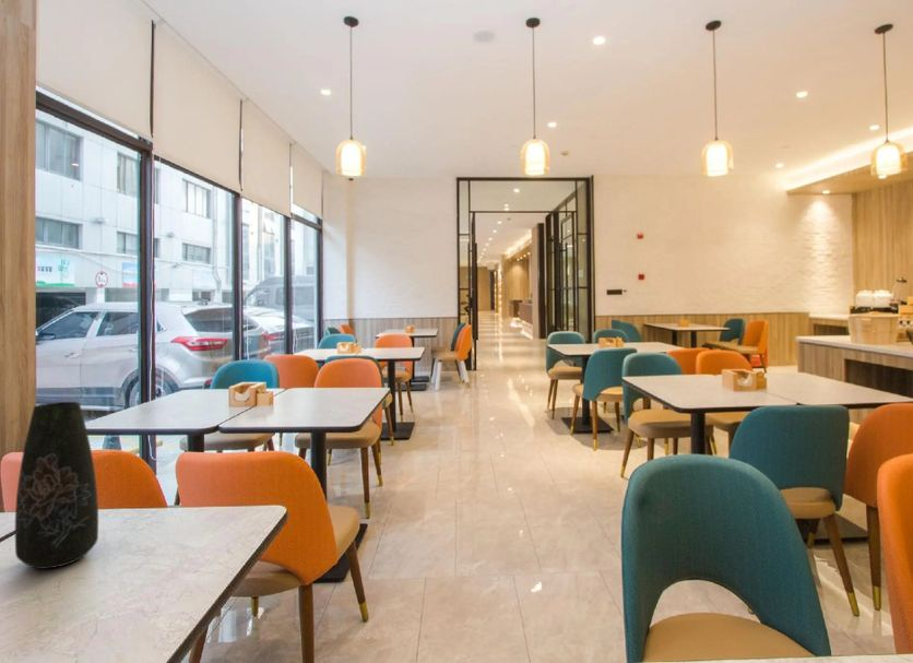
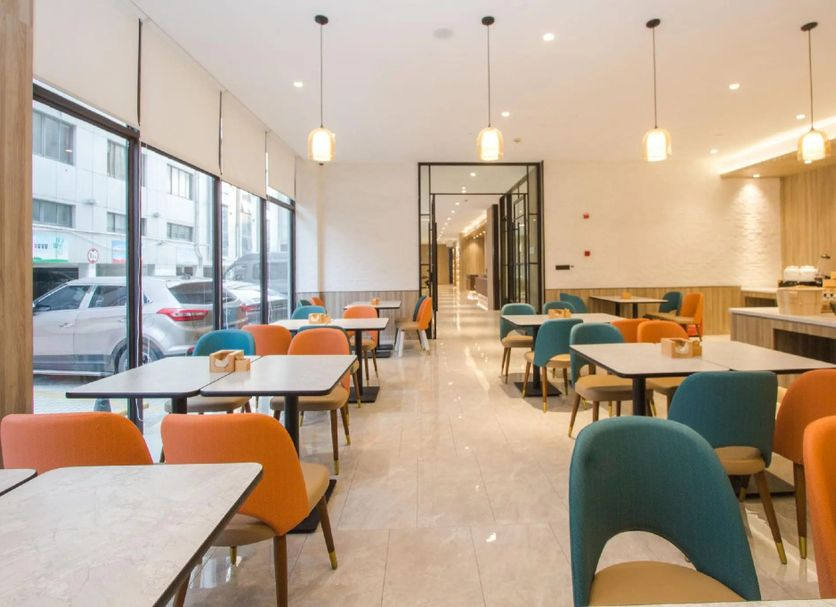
- vase [14,401,99,570]
